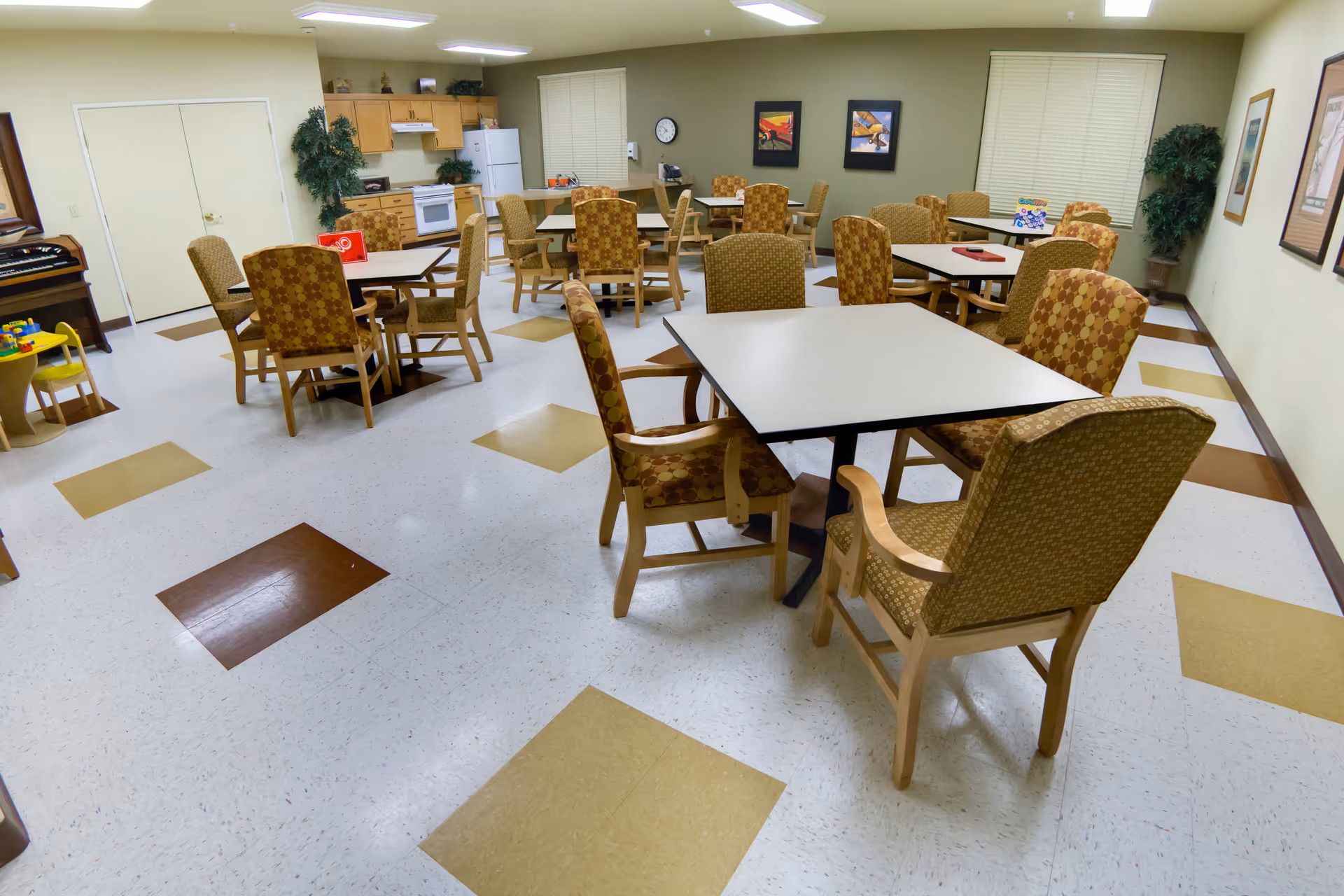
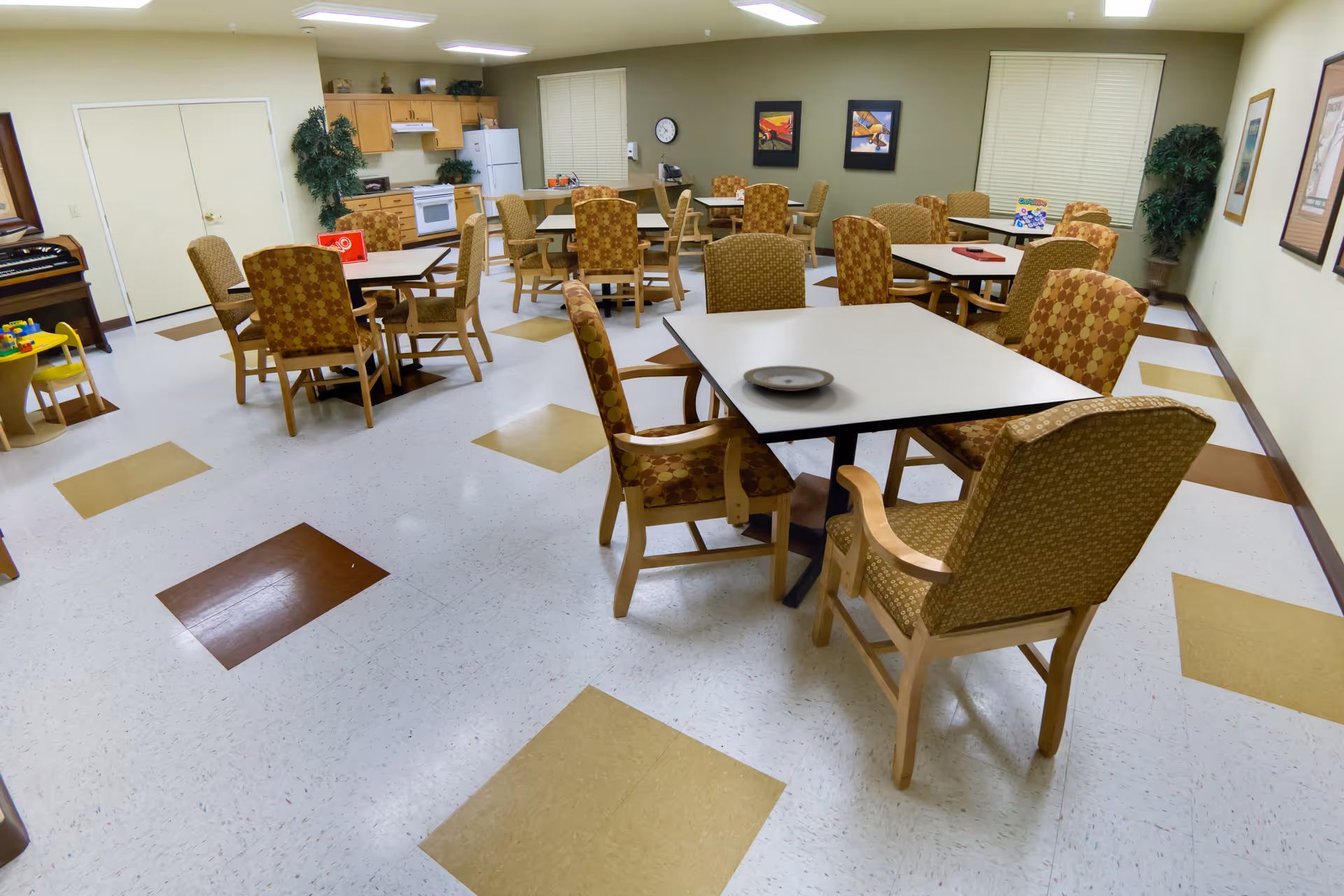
+ plate [743,365,835,392]
